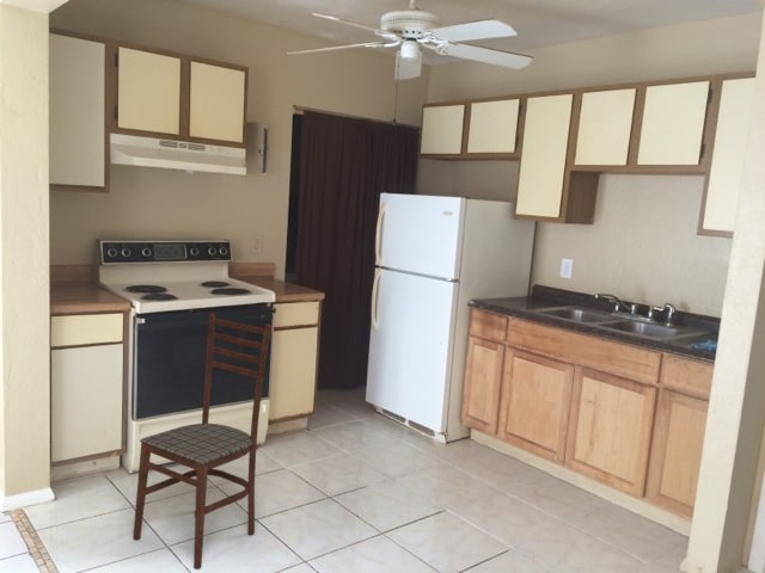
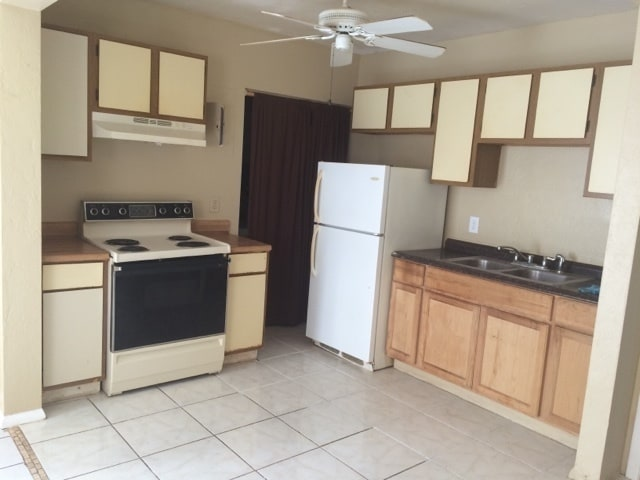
- dining chair [131,312,273,571]
